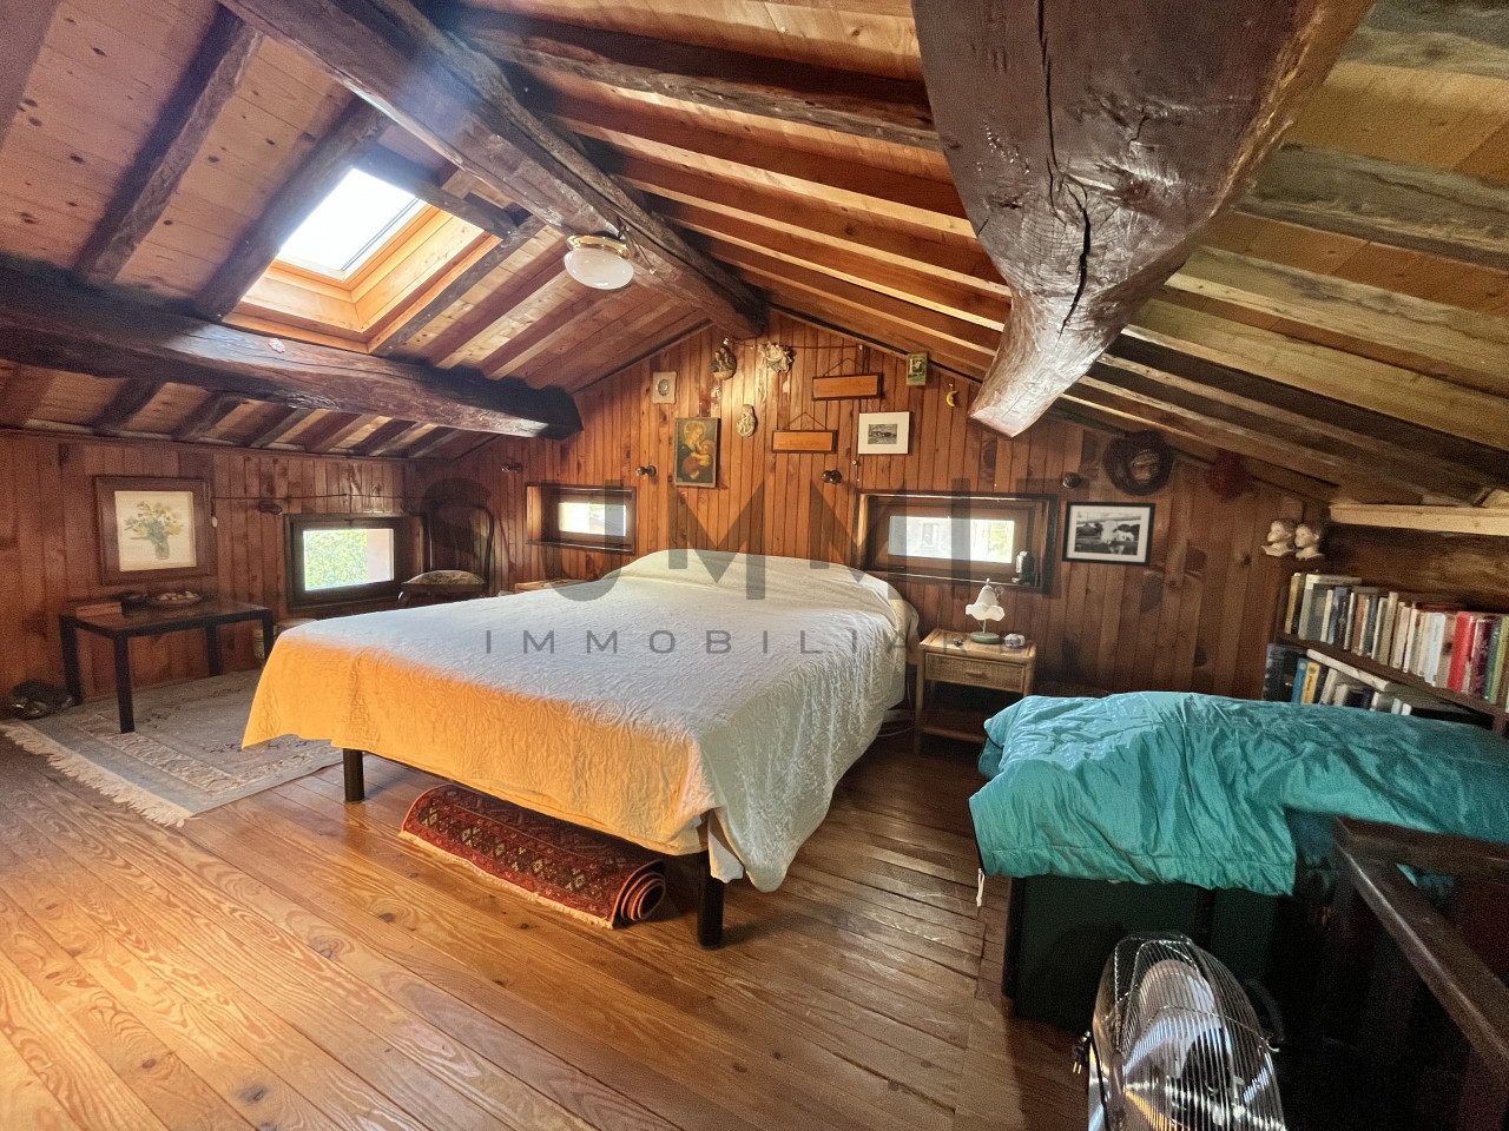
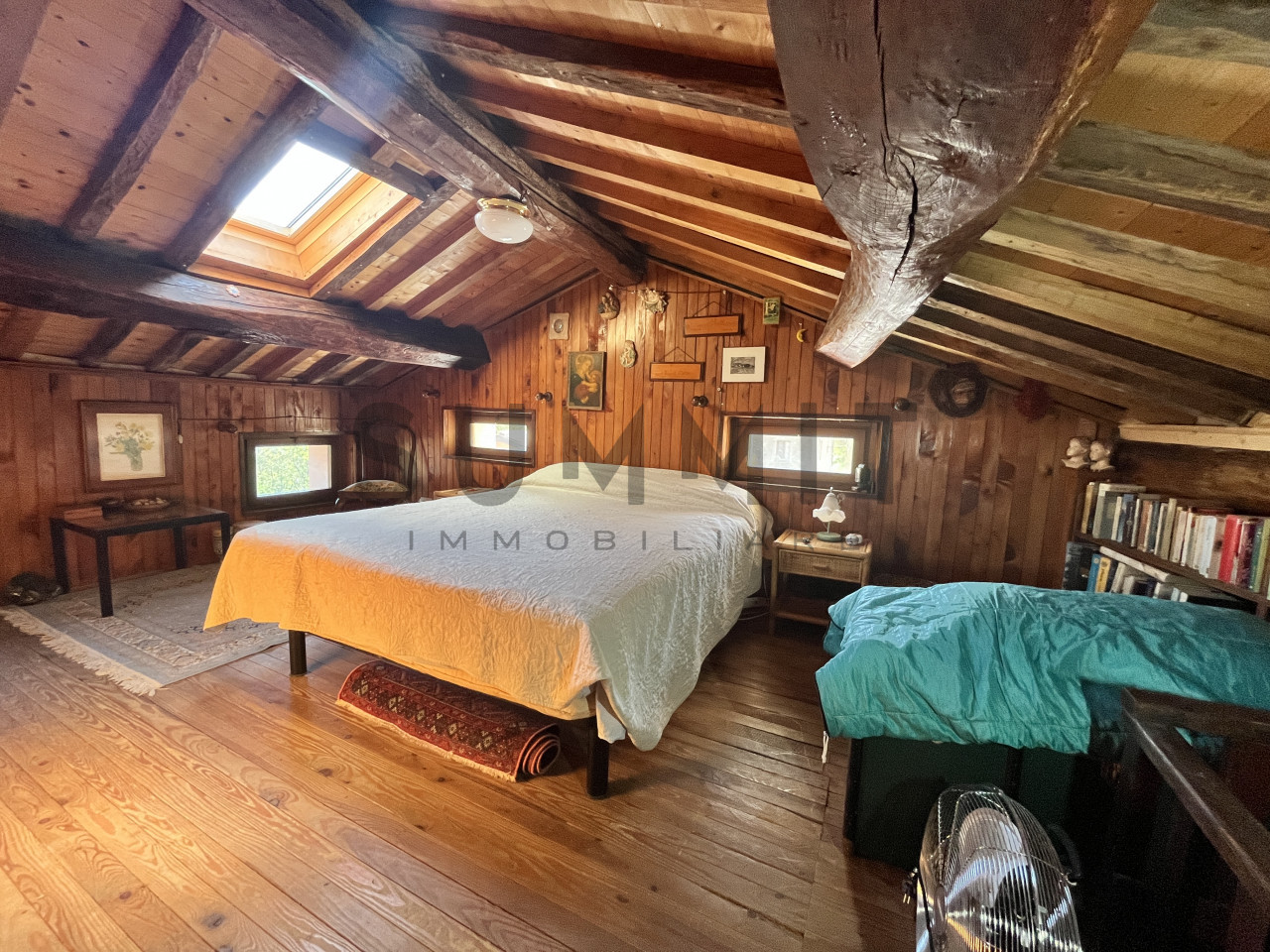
- picture frame [1060,499,1157,568]
